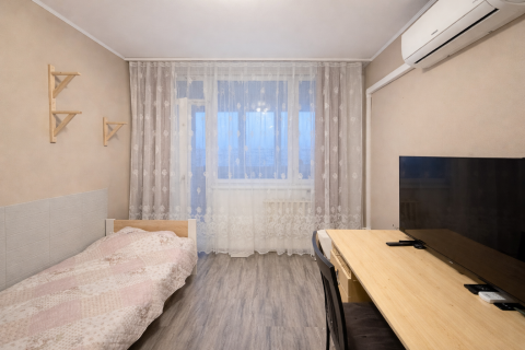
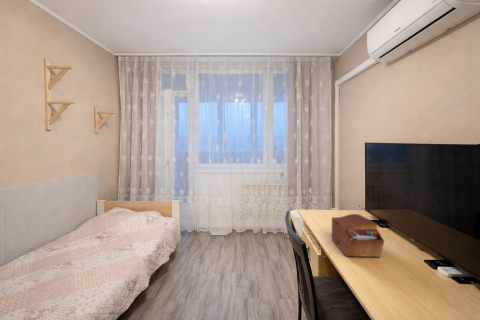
+ sewing box [331,213,385,258]
